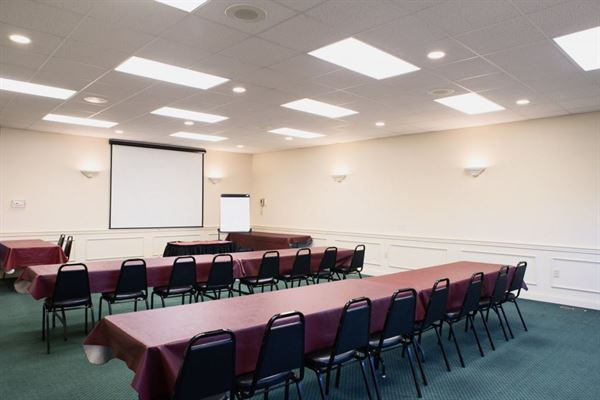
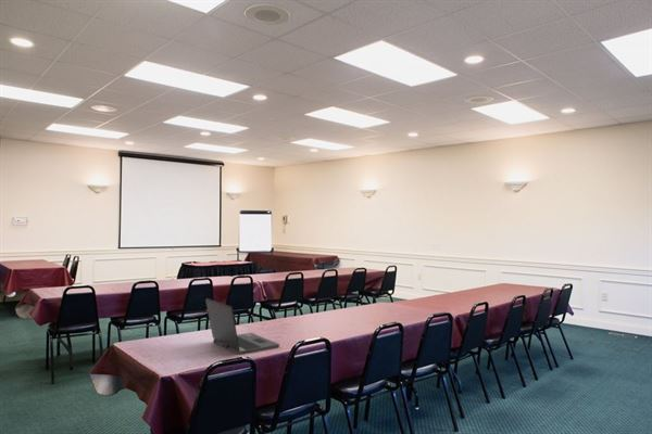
+ laptop [204,297,280,356]
